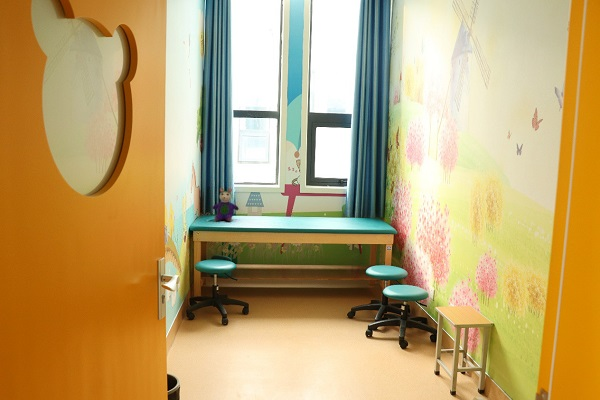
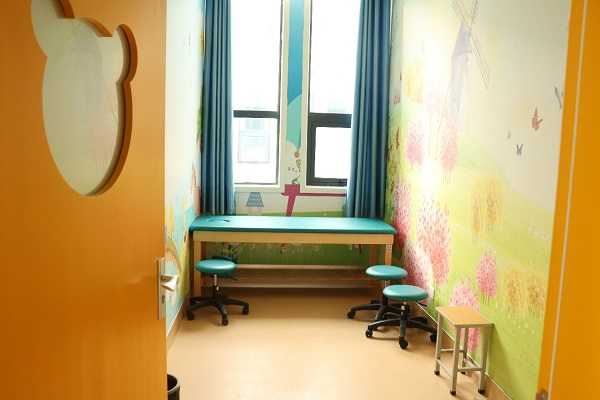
- stuffed toy [212,187,240,222]
